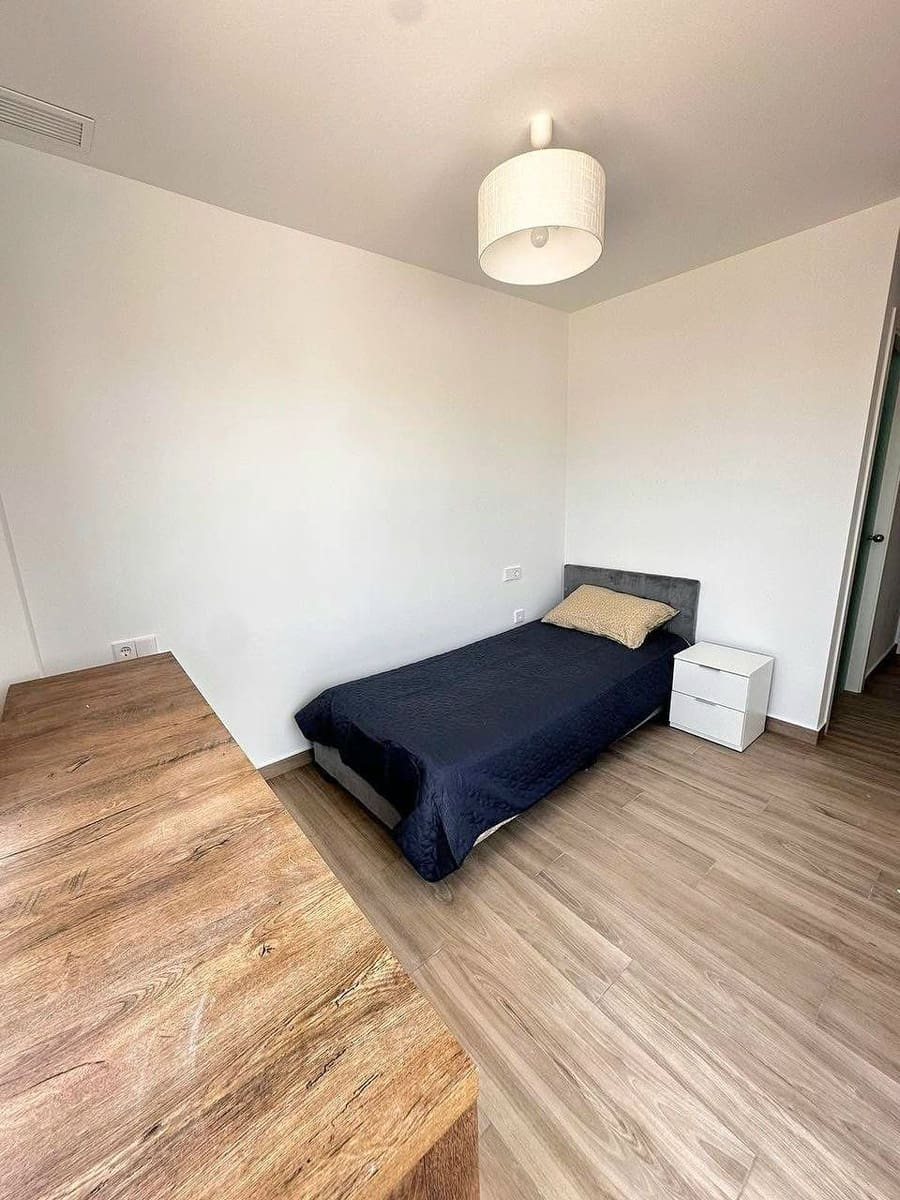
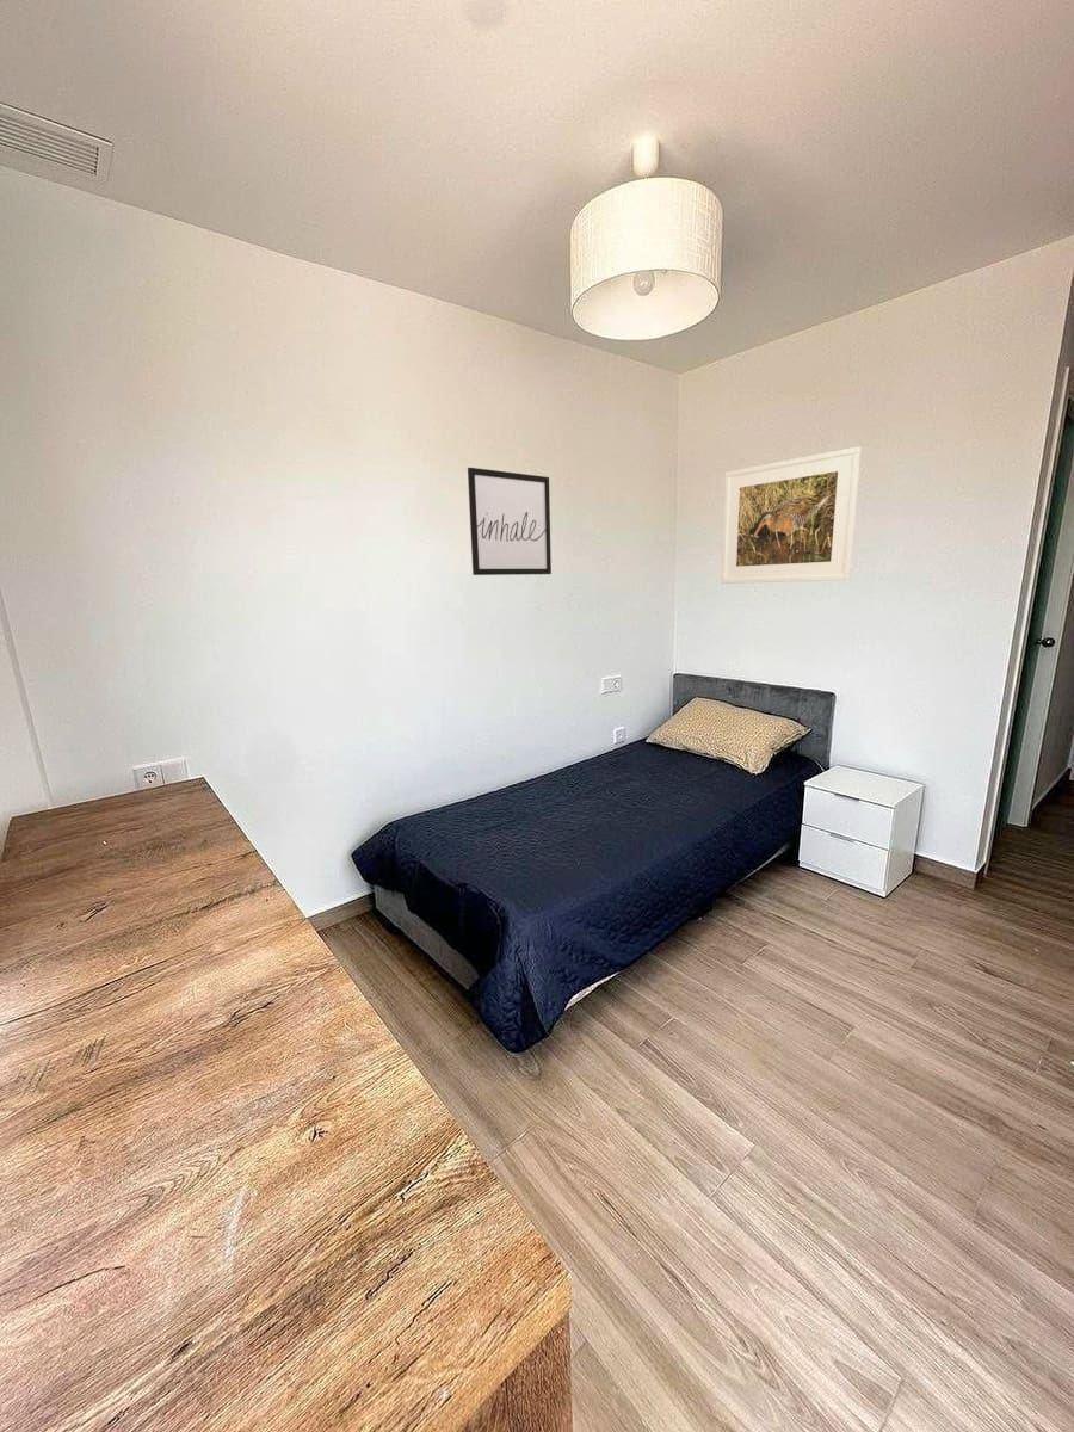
+ wall art [467,467,553,576]
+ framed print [720,445,863,585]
